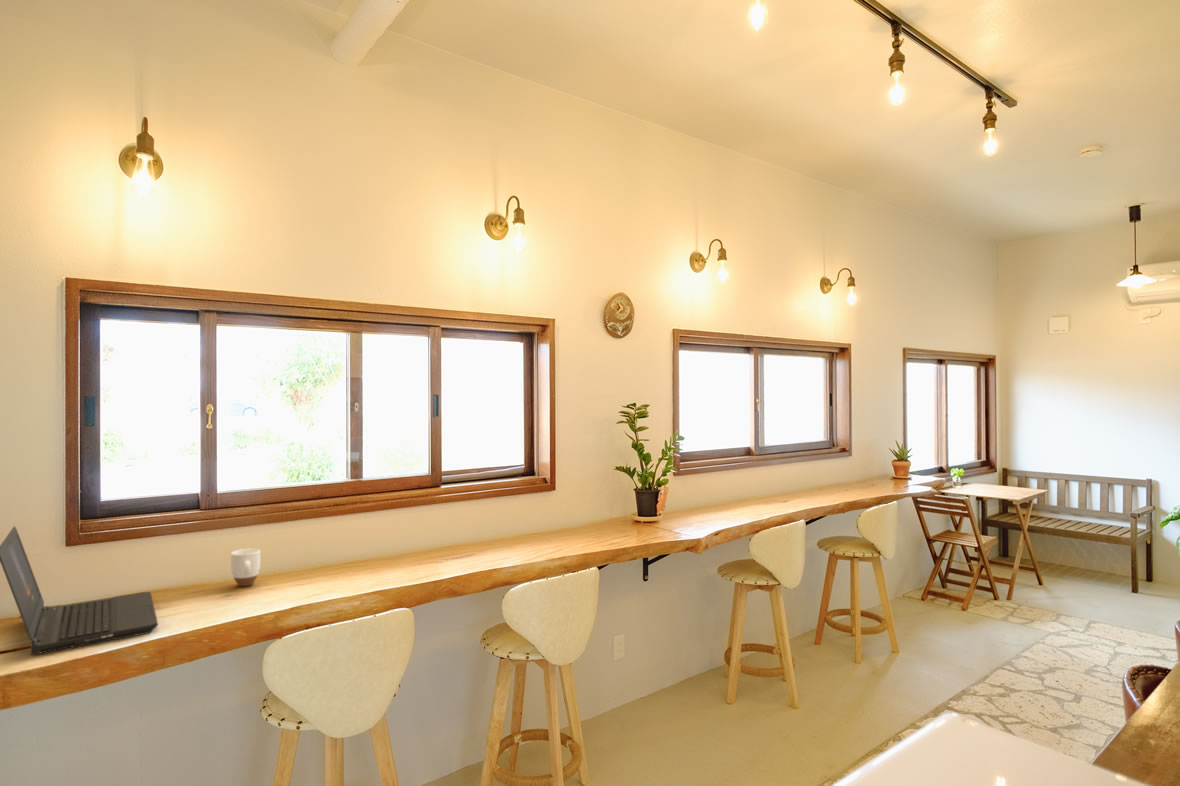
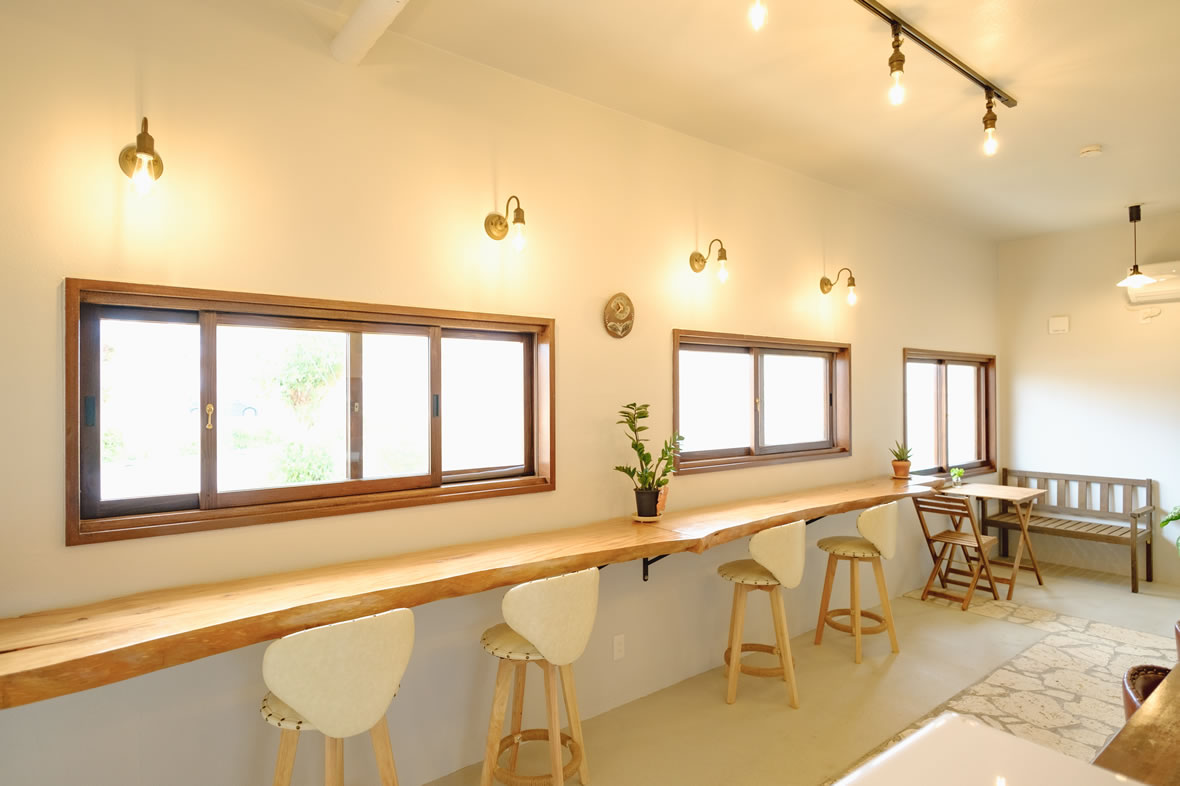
- laptop computer [0,525,159,656]
- mug [230,548,261,587]
